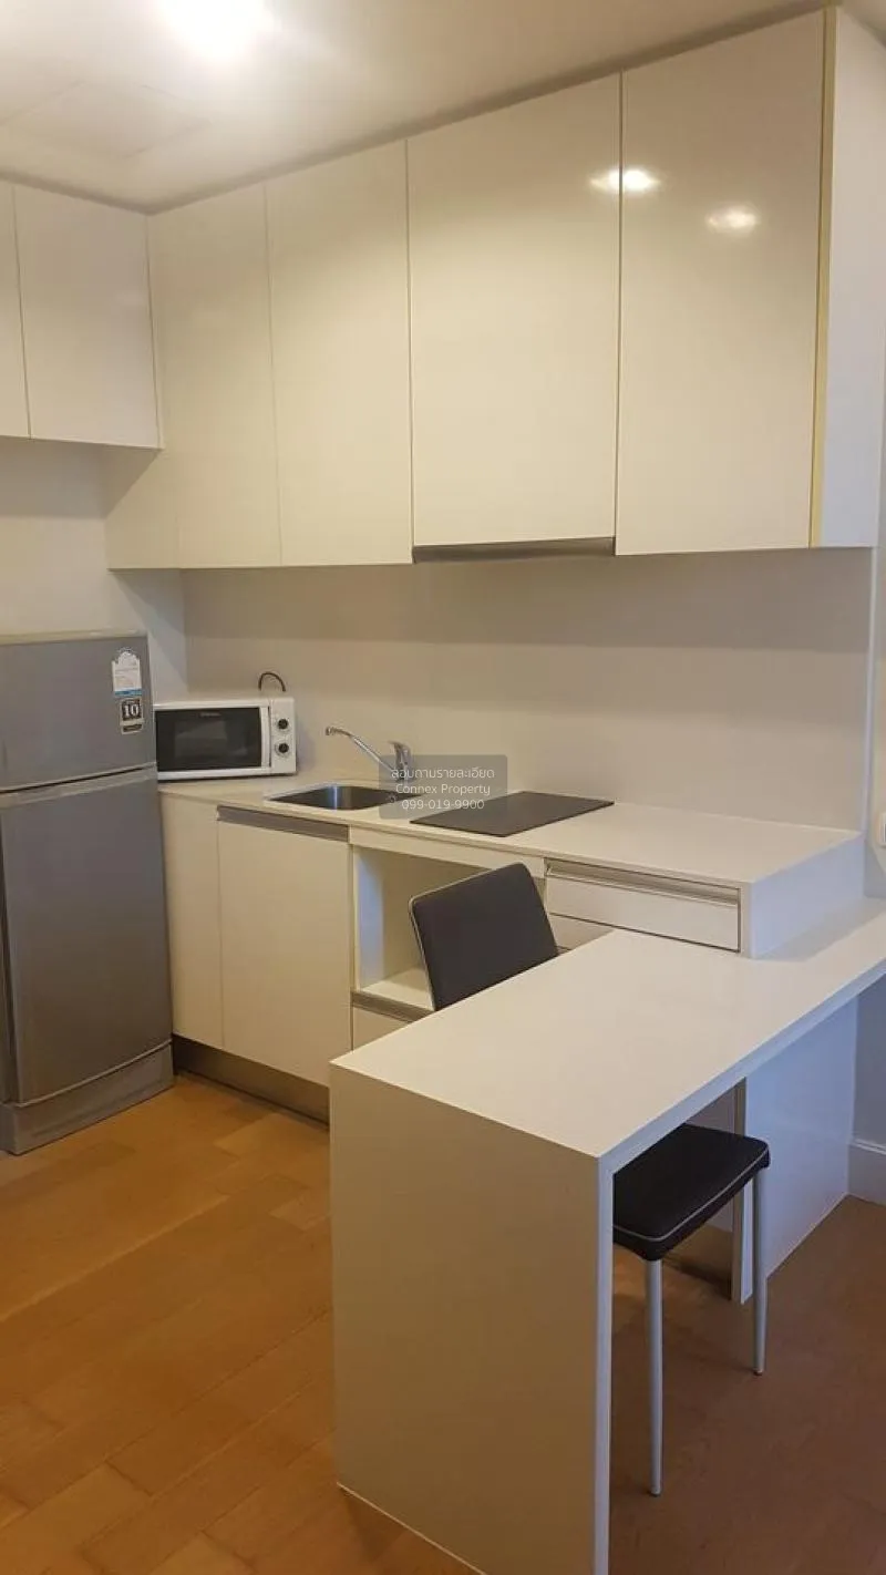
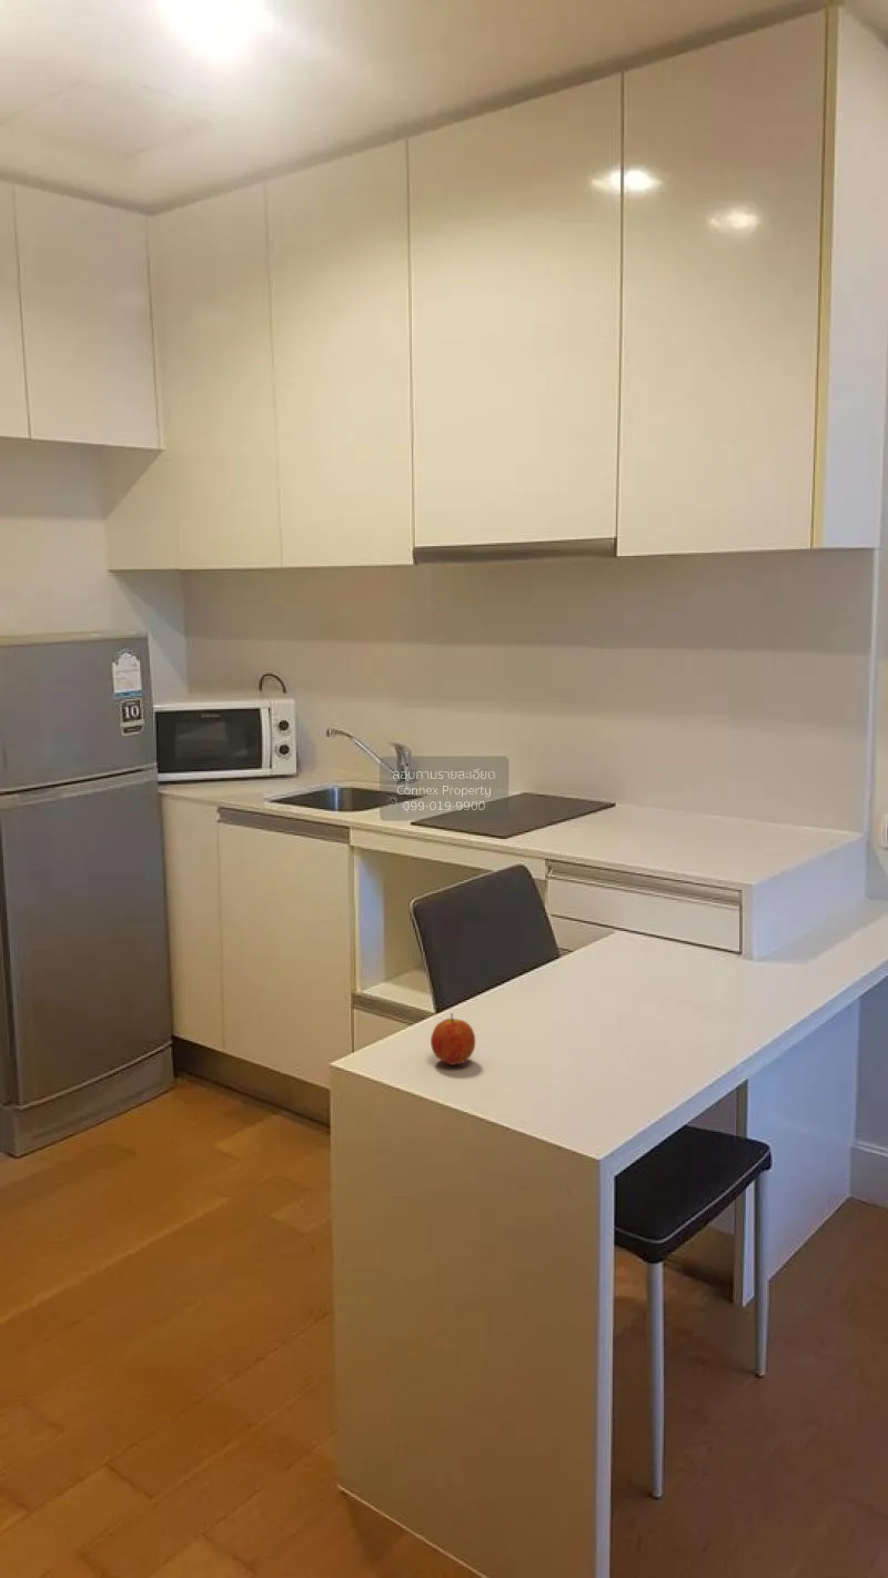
+ fruit [430,1012,476,1066]
